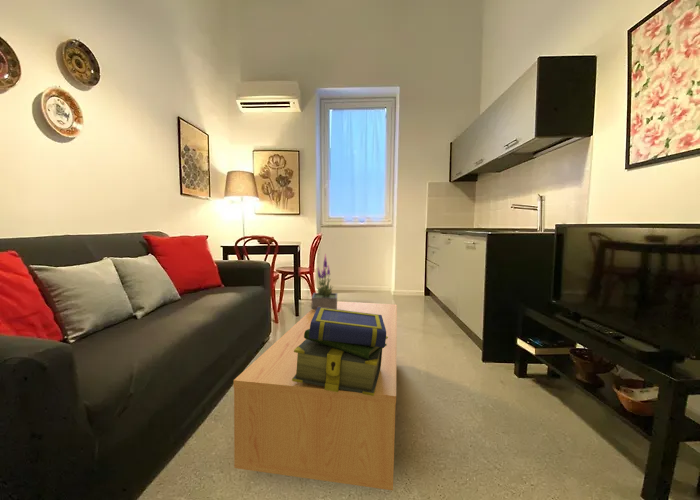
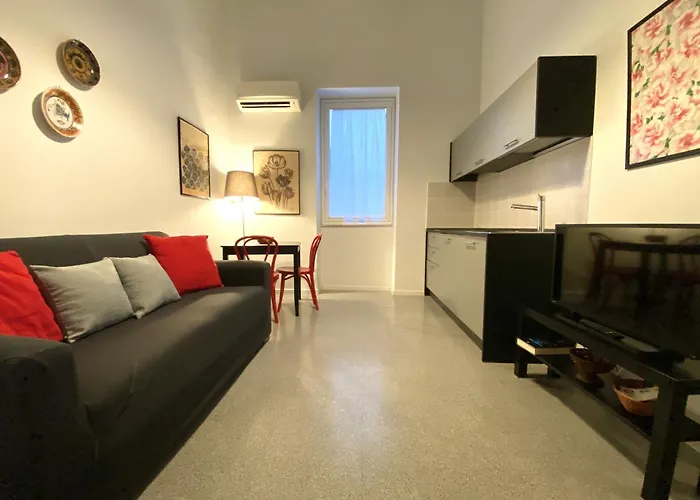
- coffee table [233,300,398,491]
- potted plant [310,254,338,312]
- stack of books [292,307,388,396]
